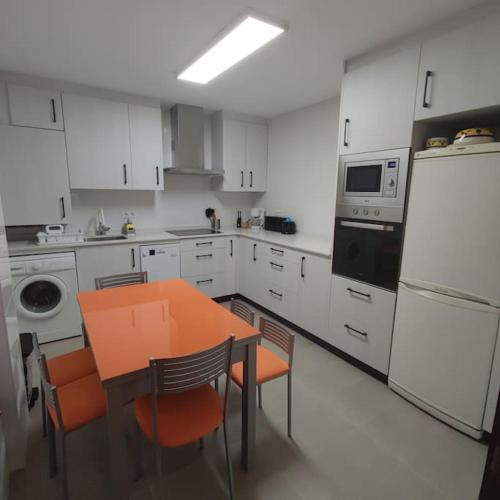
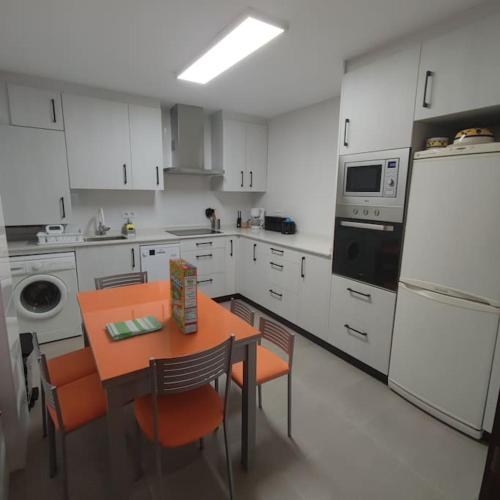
+ dish towel [104,314,164,341]
+ cereal box [168,257,199,335]
